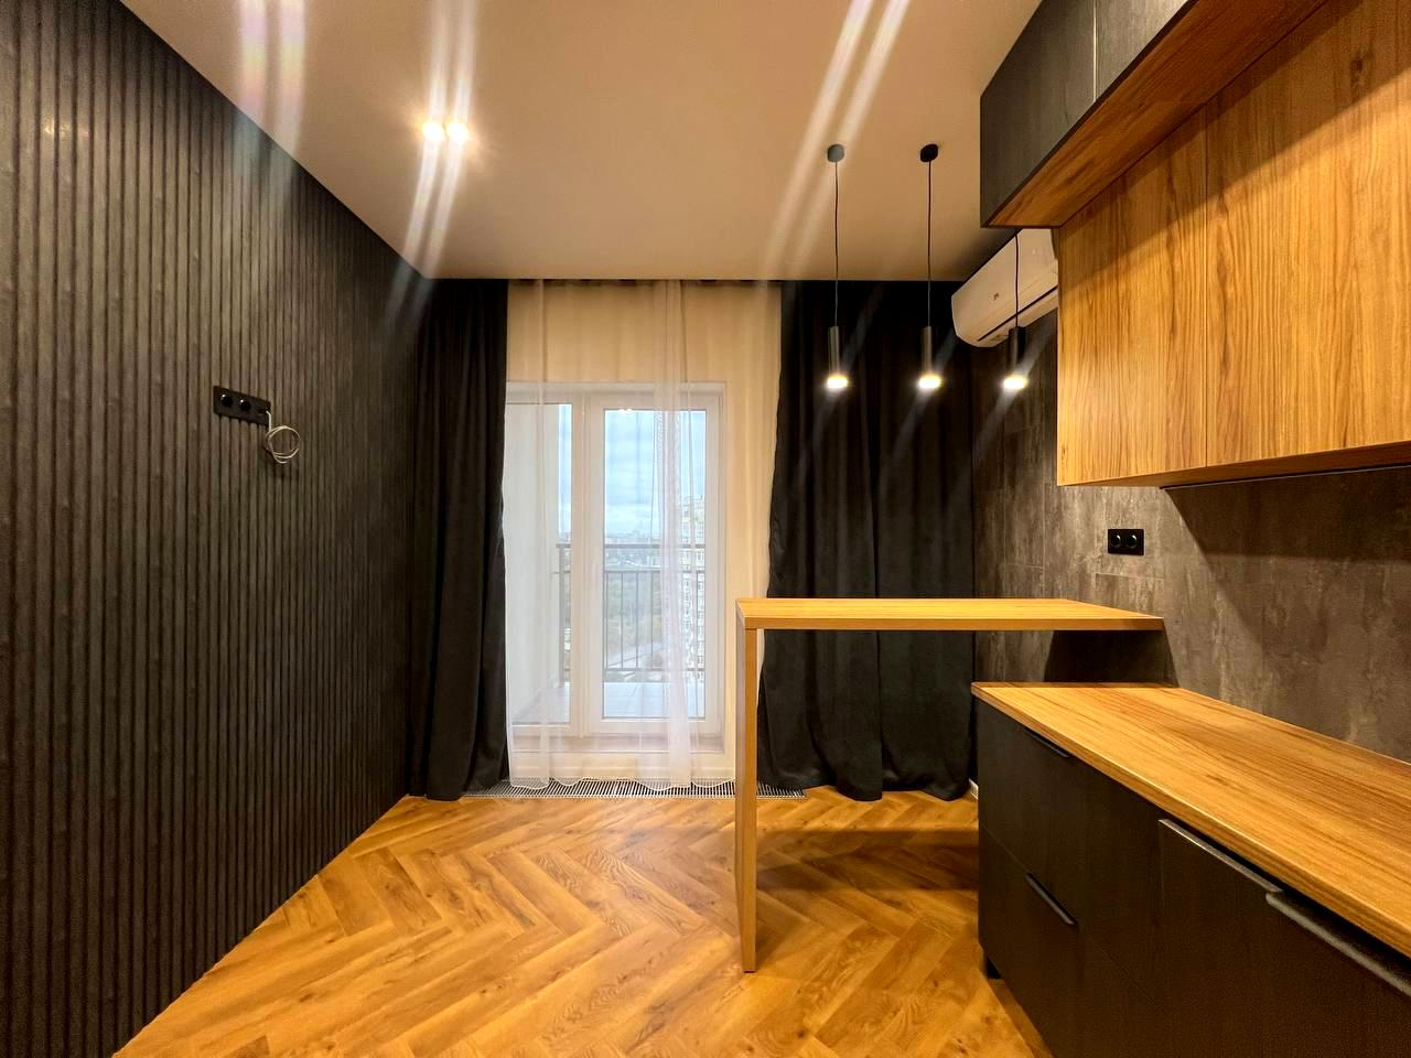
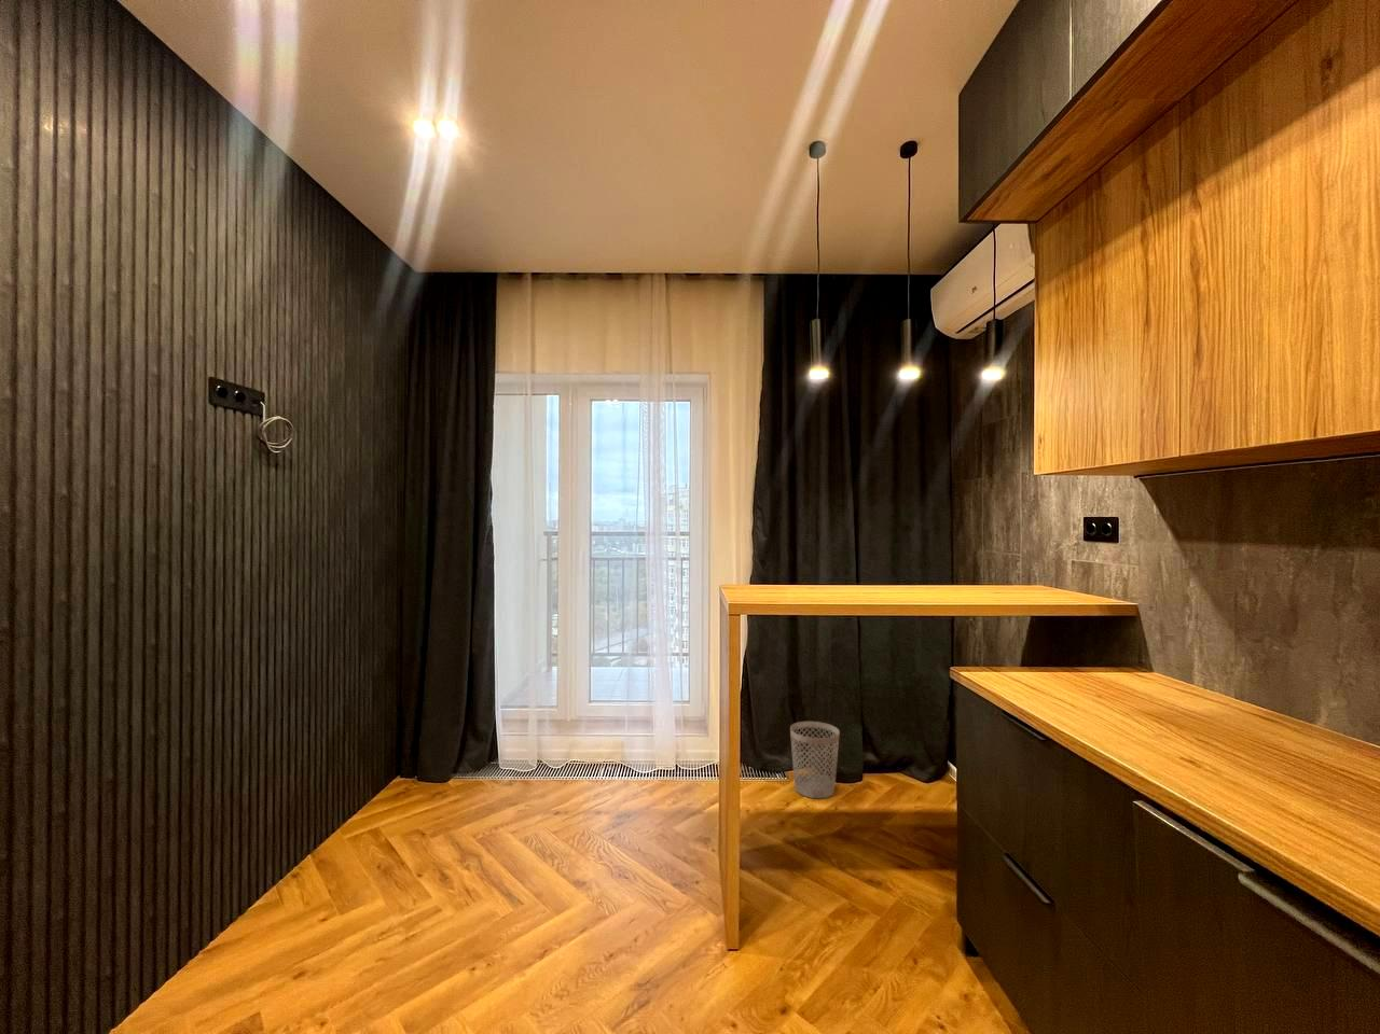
+ wastebasket [789,720,841,799]
